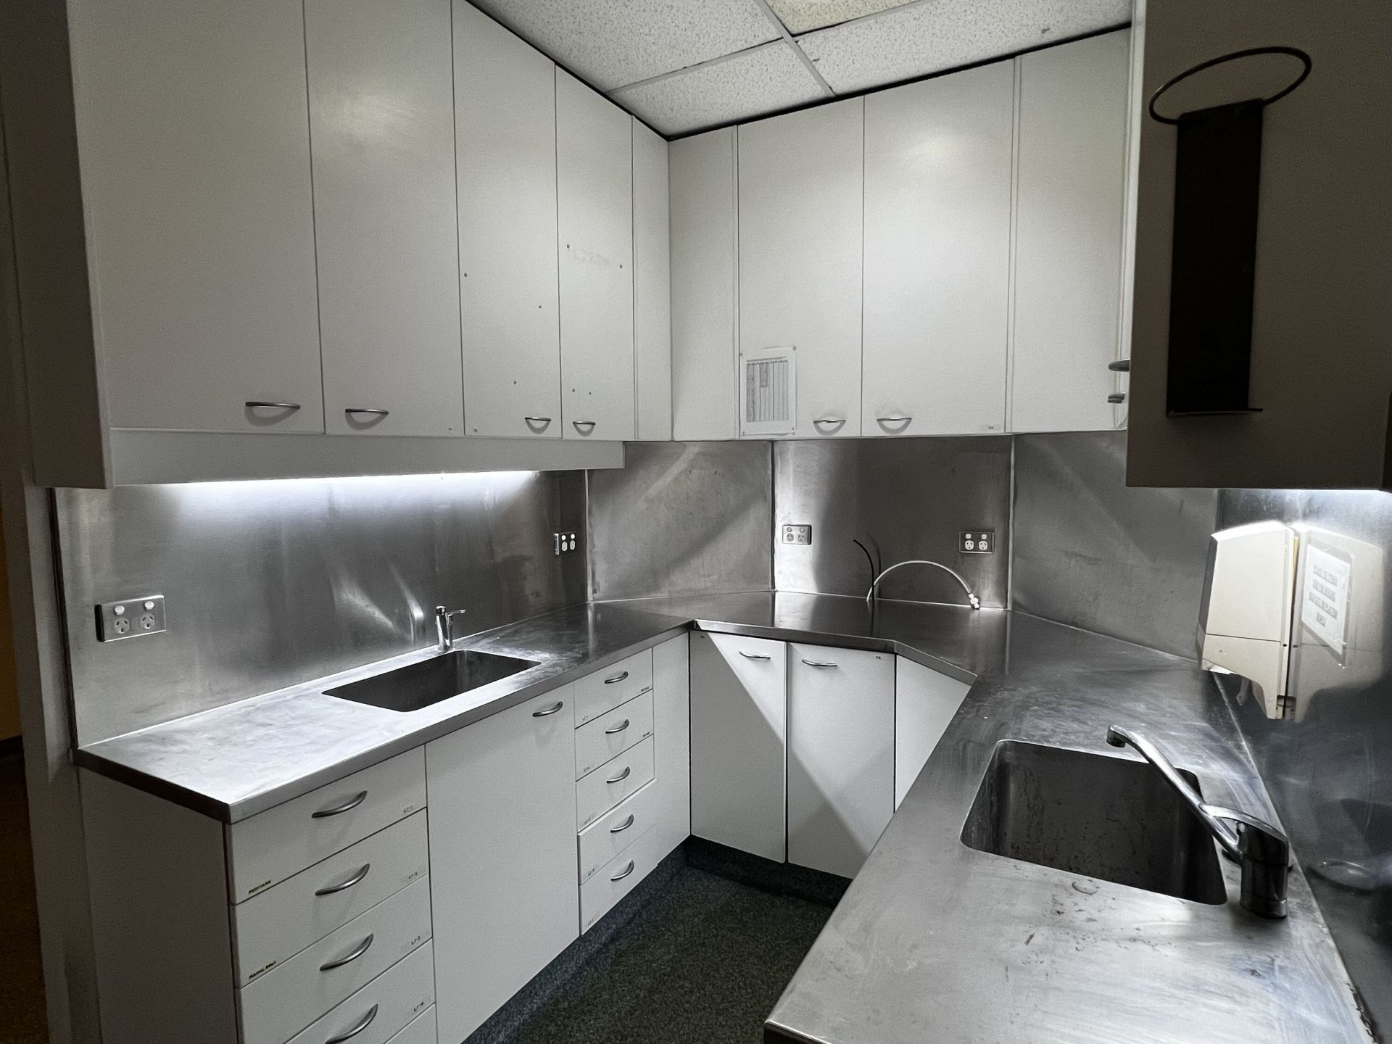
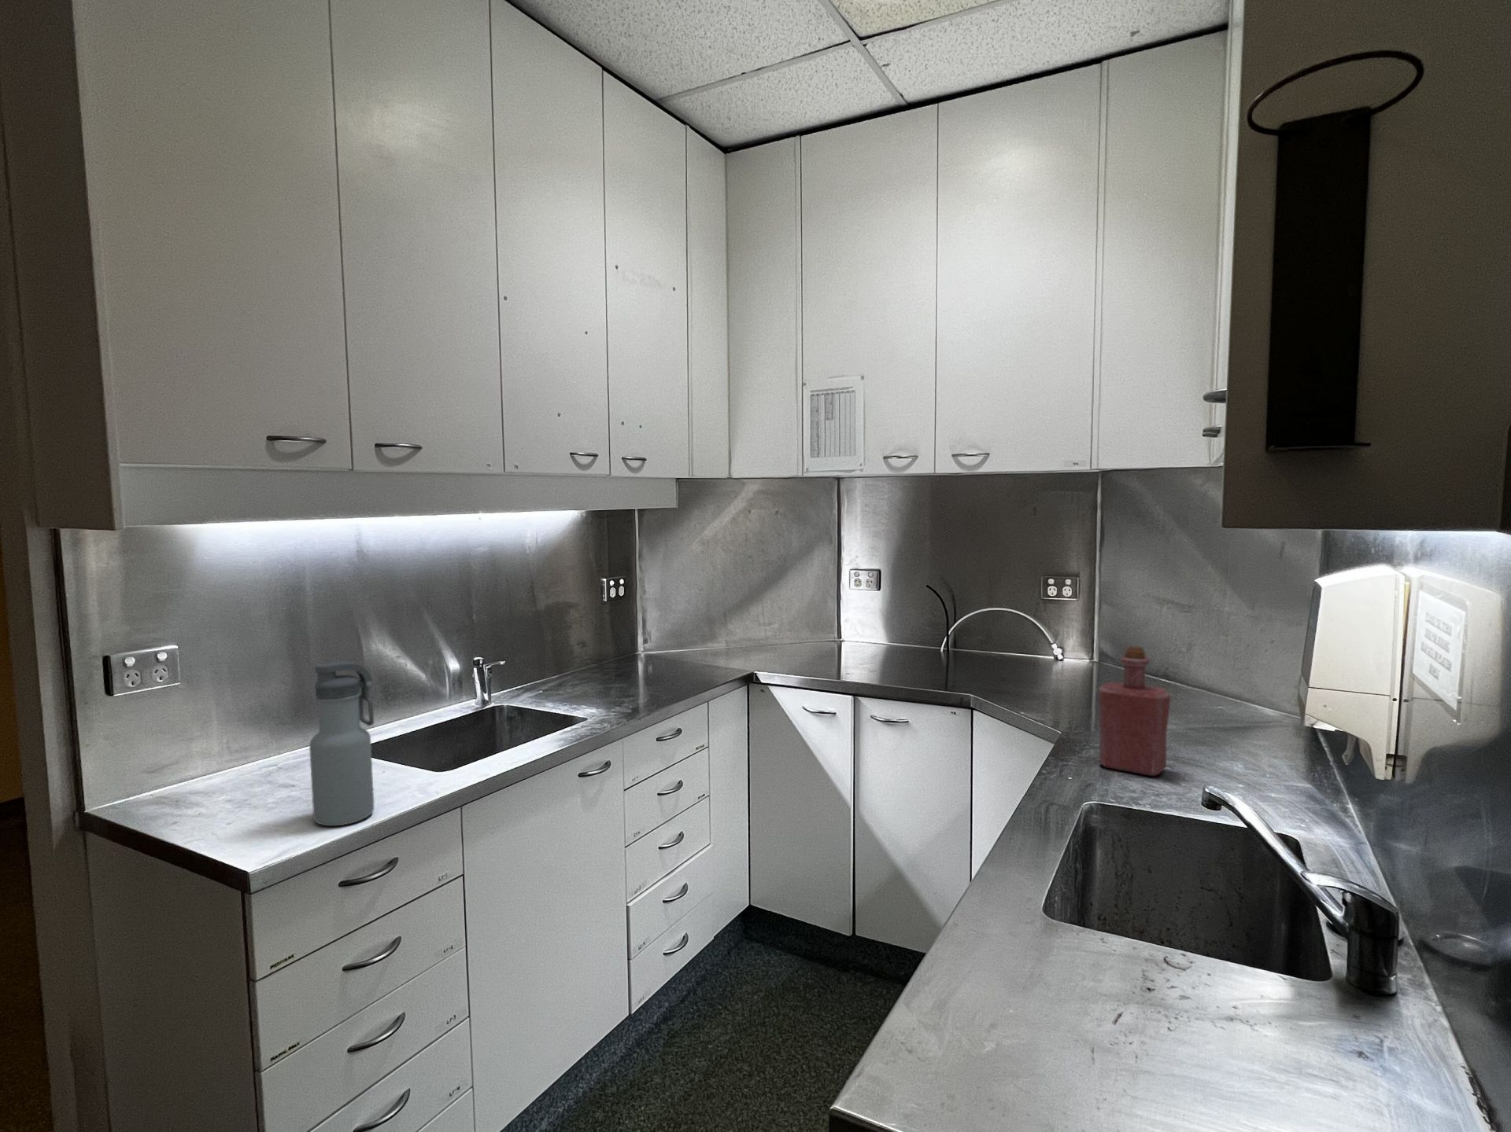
+ water bottle [308,660,376,826]
+ bottle [1097,646,1172,776]
